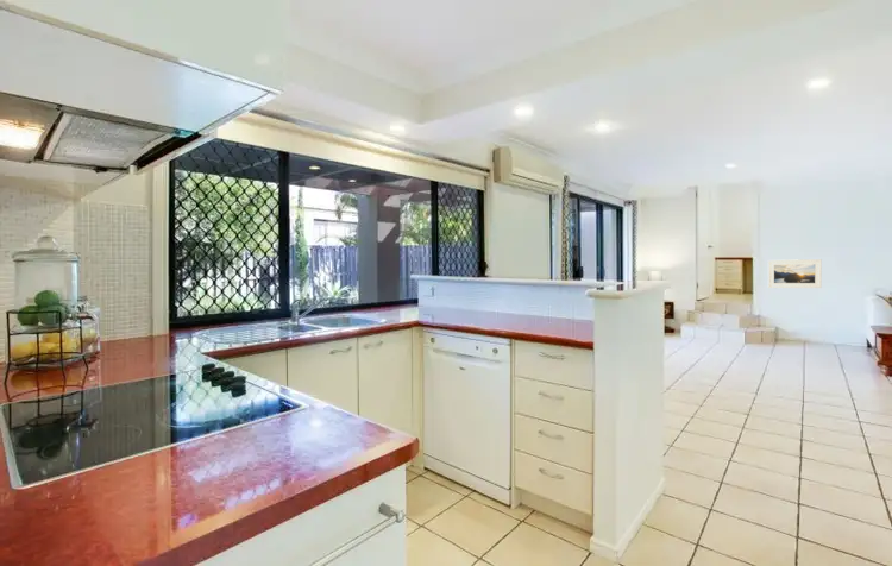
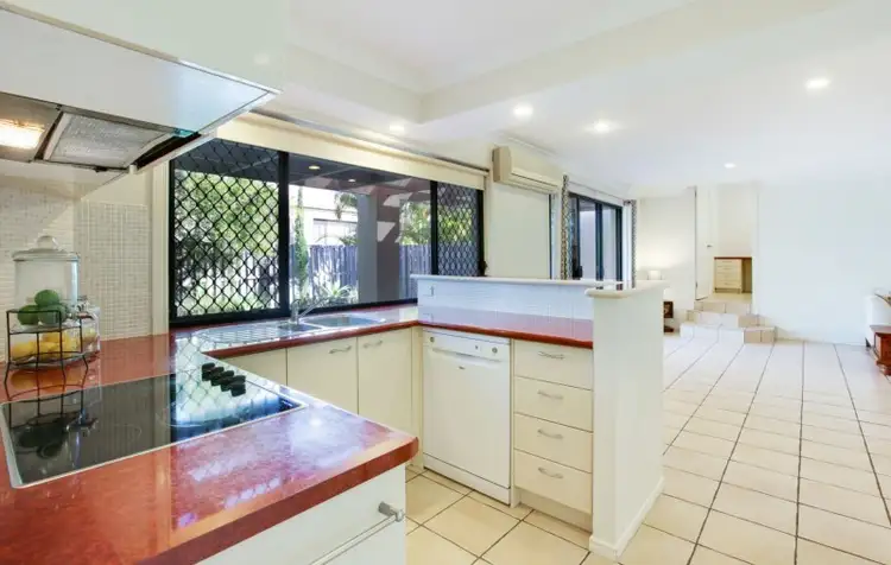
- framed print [767,258,823,289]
